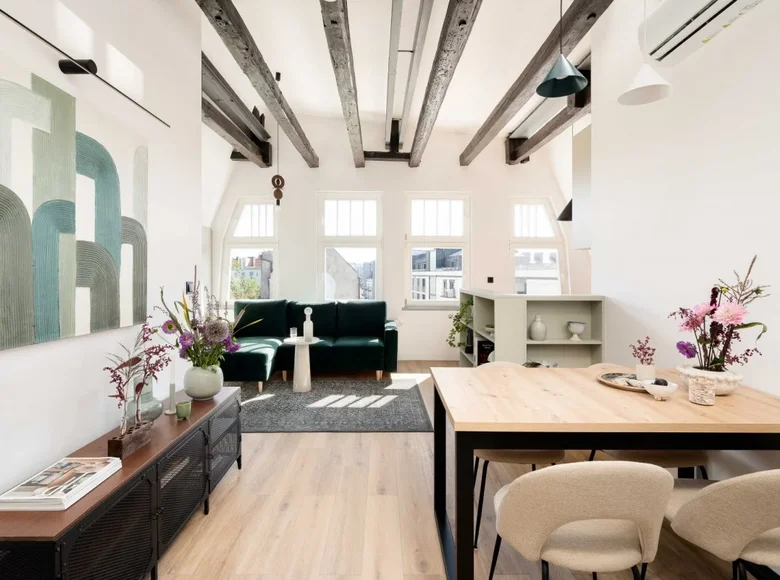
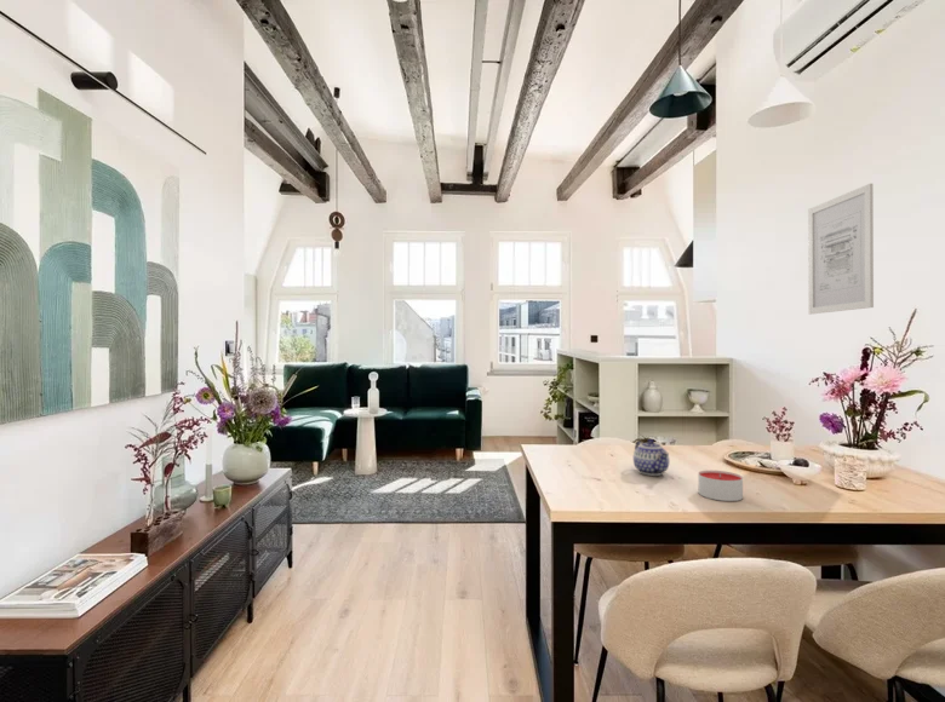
+ teapot [632,438,670,477]
+ candle [697,470,744,502]
+ wall art [807,183,875,316]
